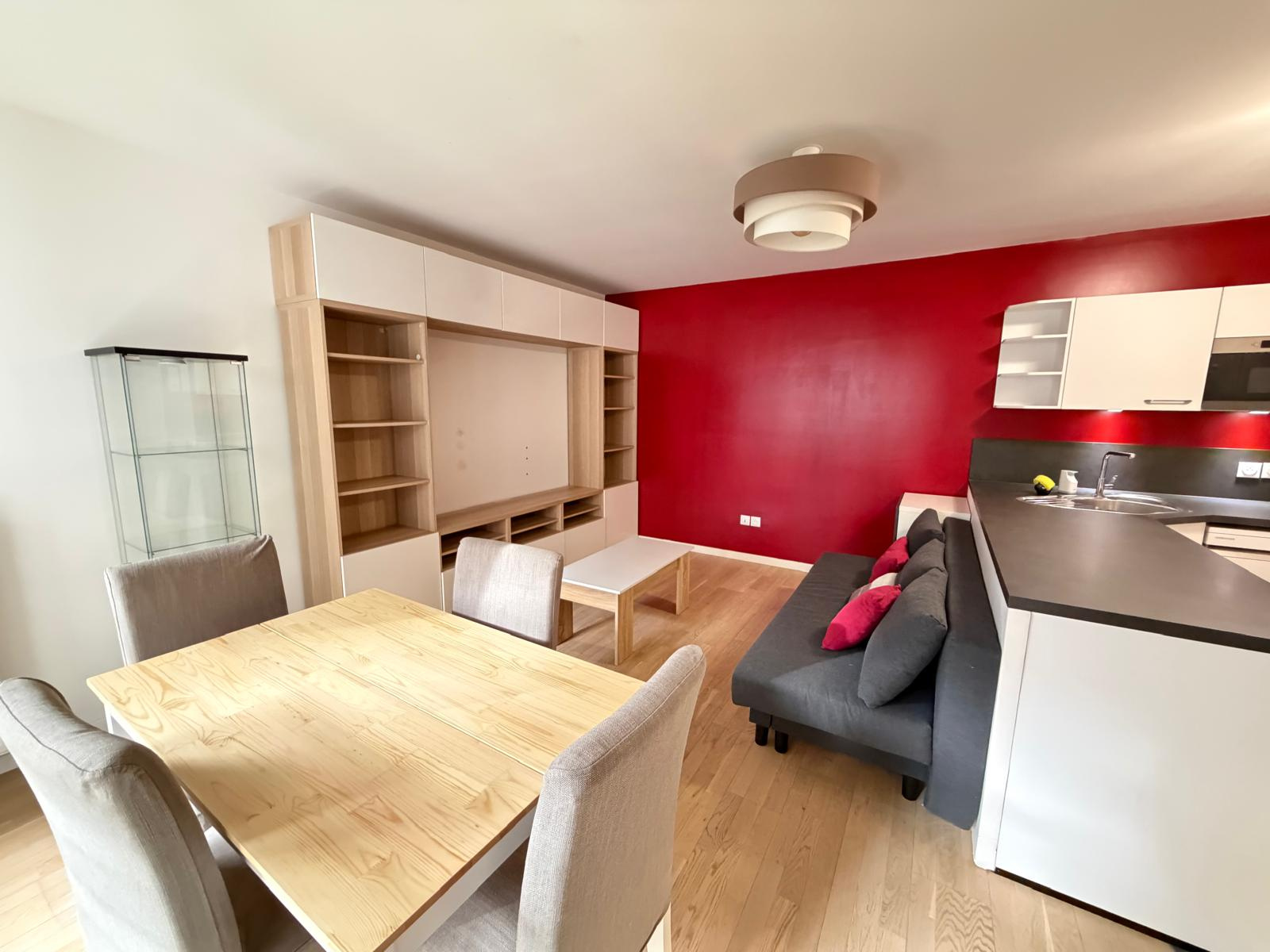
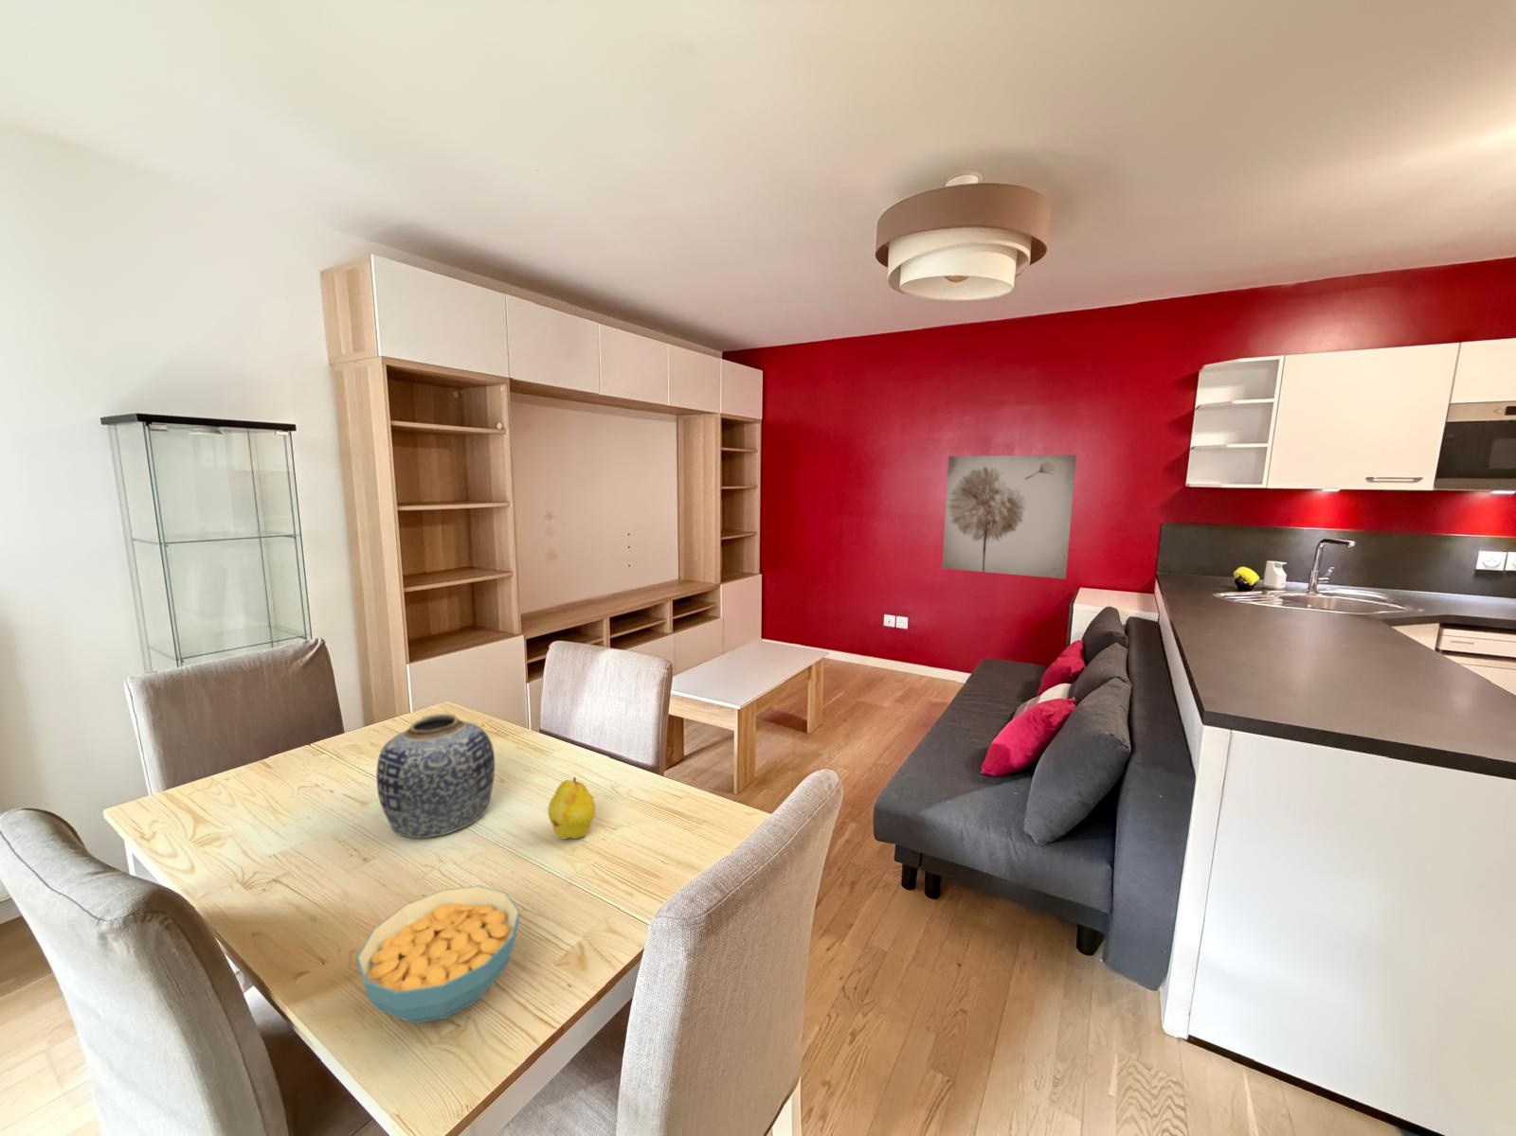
+ wall art [941,453,1077,580]
+ vase [375,712,495,839]
+ cereal bowl [356,885,522,1024]
+ fruit [547,777,597,840]
